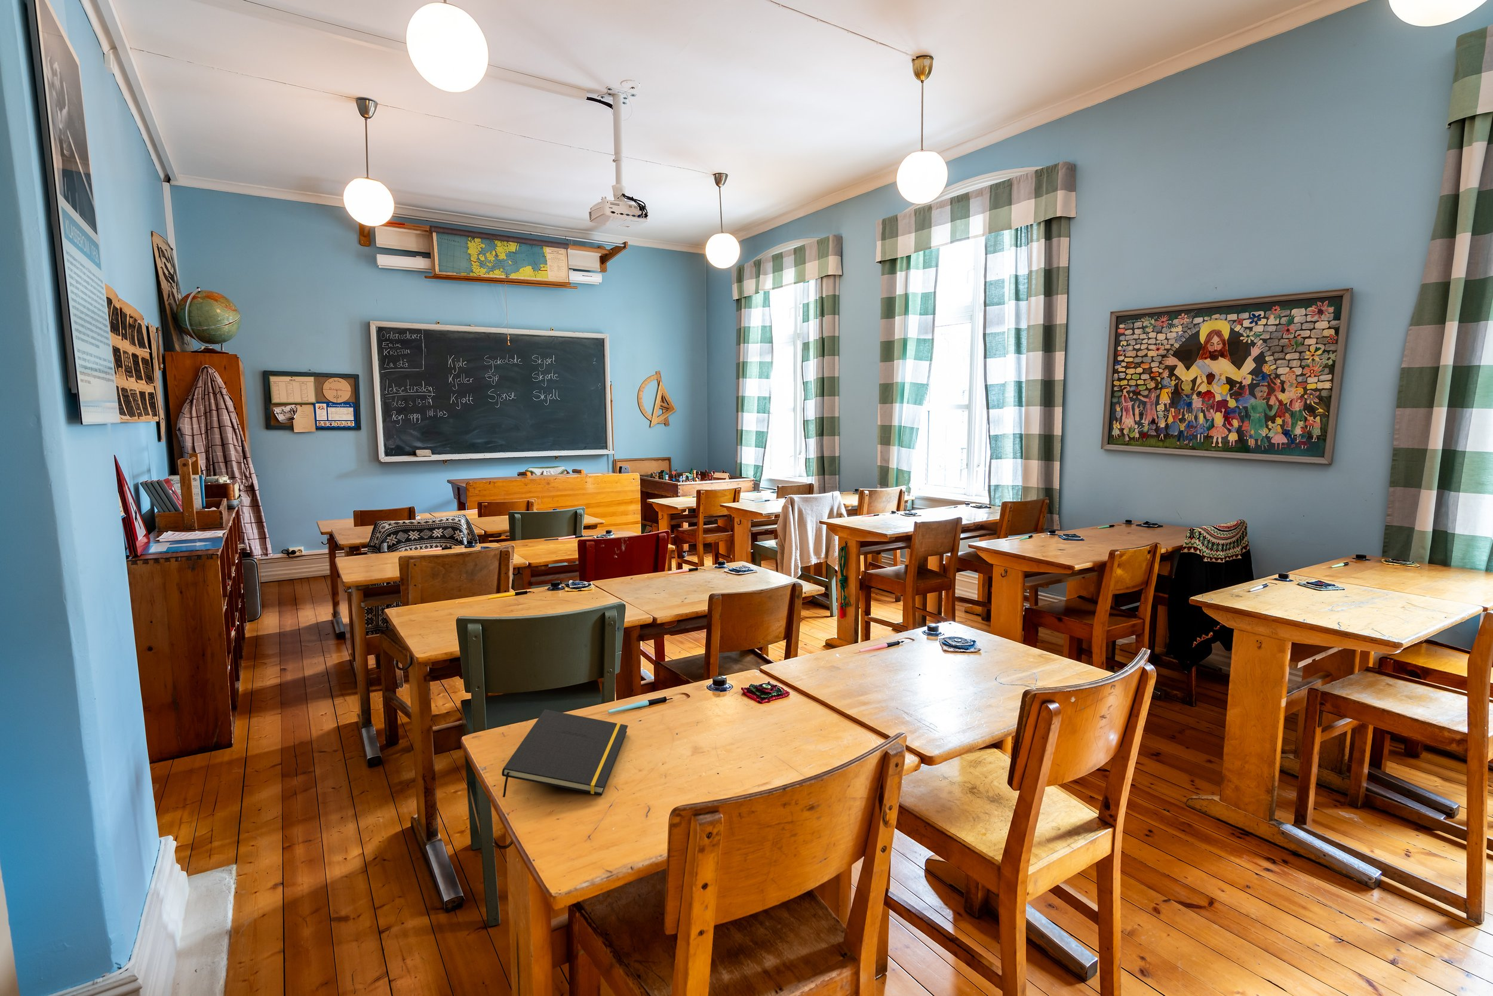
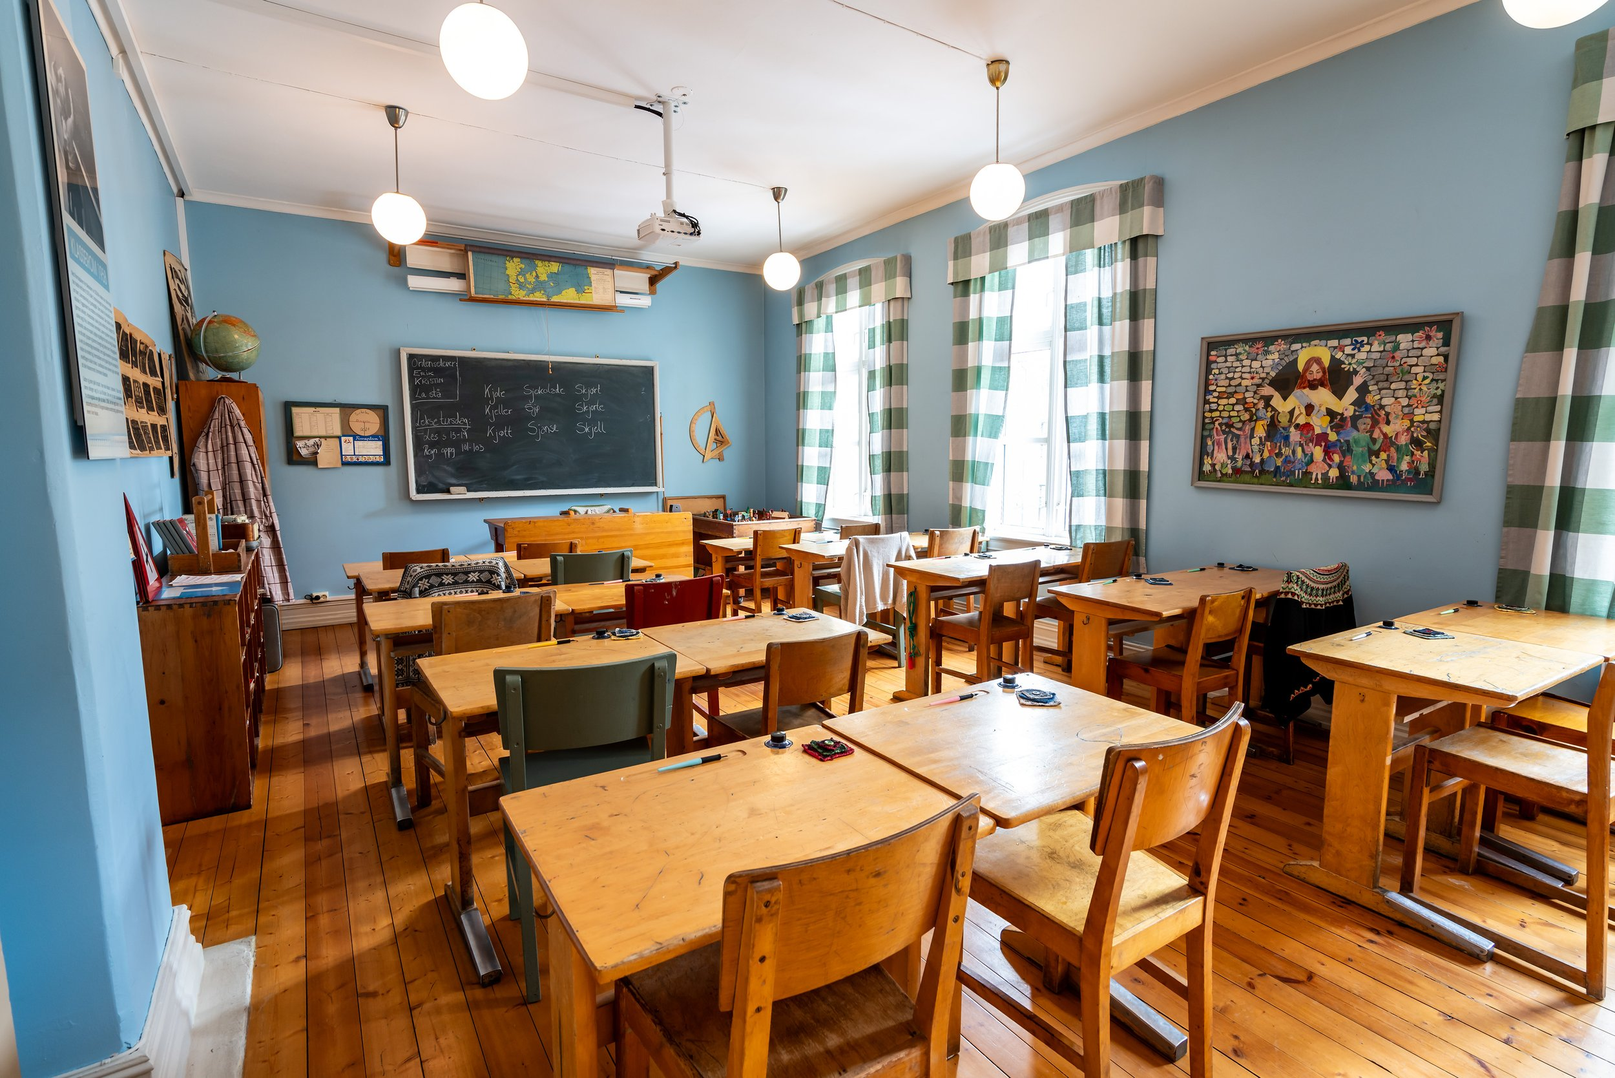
- notepad [501,709,628,798]
